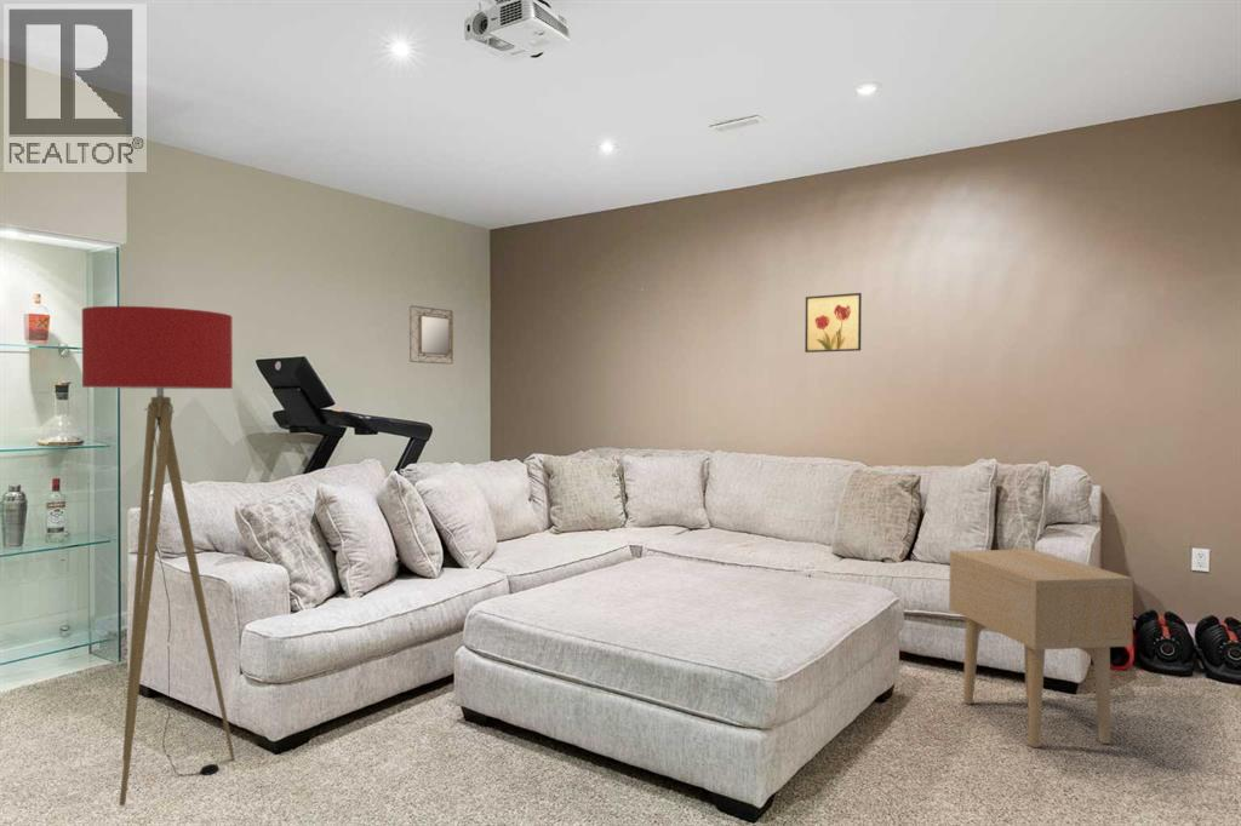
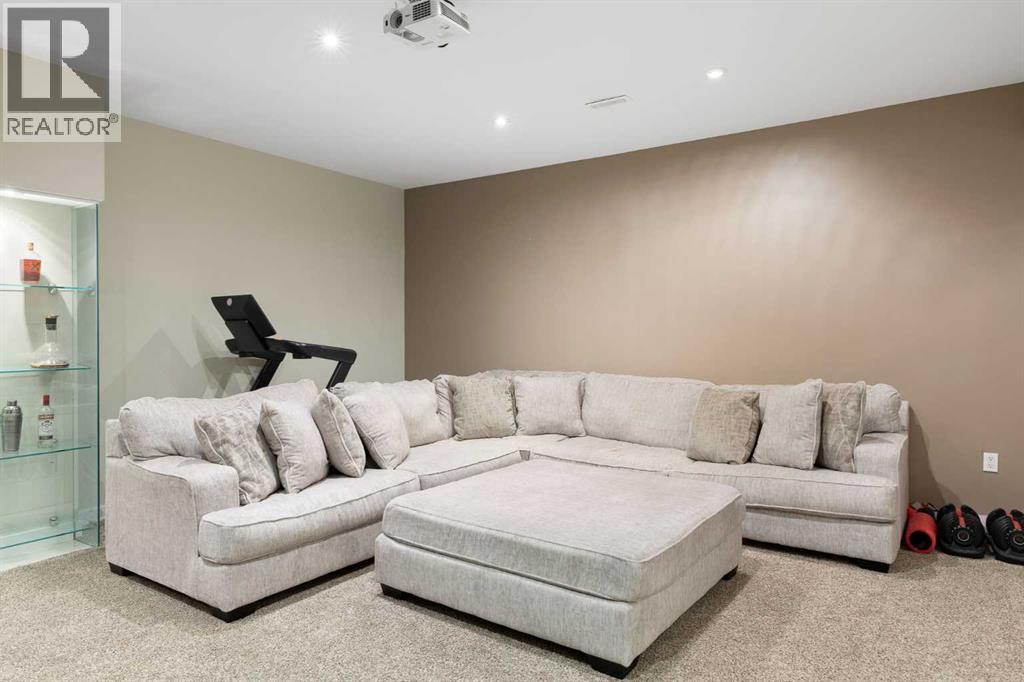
- wall art [803,292,863,354]
- side table [948,549,1134,748]
- home mirror [408,304,454,366]
- floor lamp [81,305,235,807]
